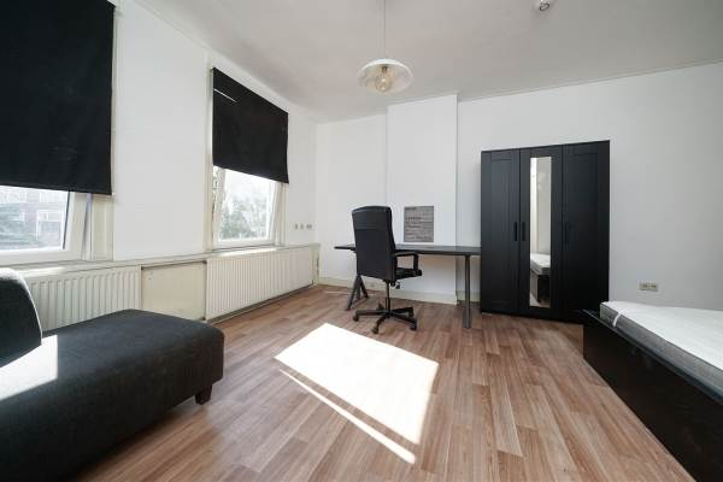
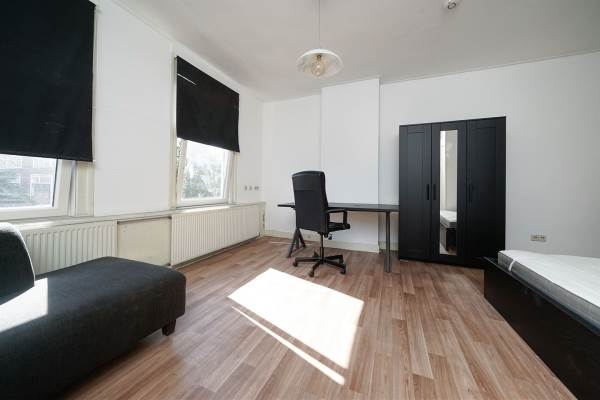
- wall art [402,205,435,243]
